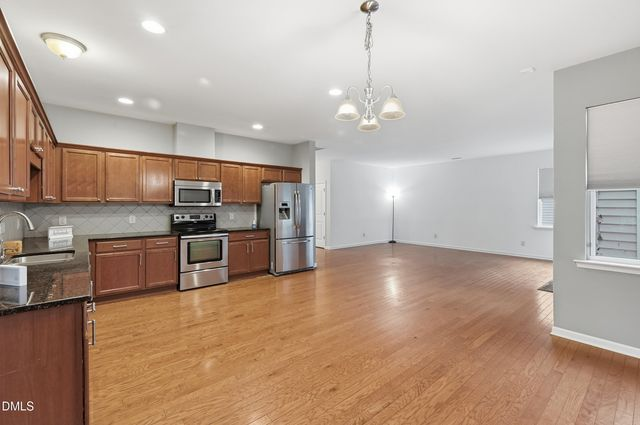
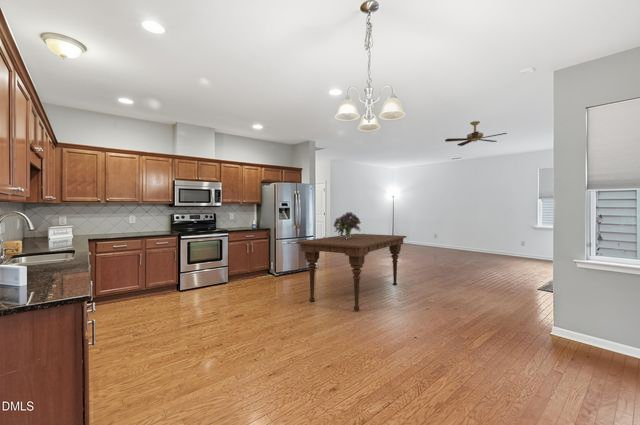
+ ceiling fan [444,120,508,147]
+ bouquet [332,211,362,239]
+ dining table [296,233,407,311]
